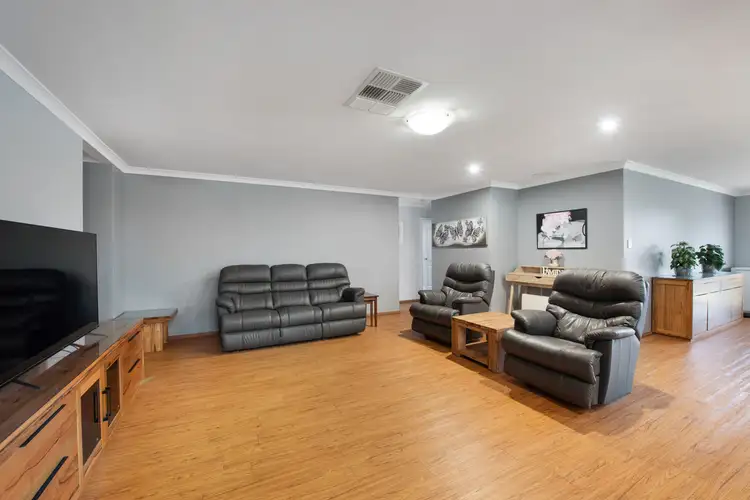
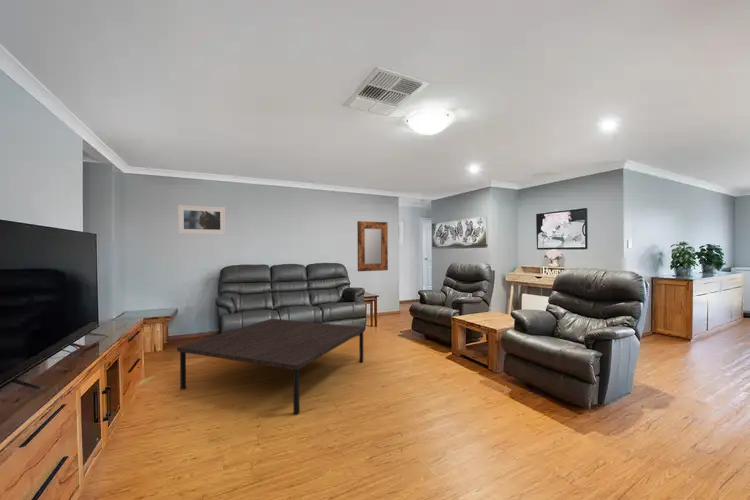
+ coffee table [176,318,366,416]
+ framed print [177,204,226,235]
+ home mirror [356,220,389,272]
